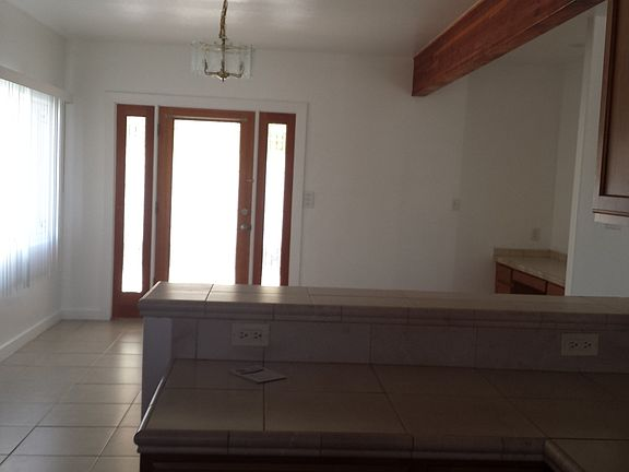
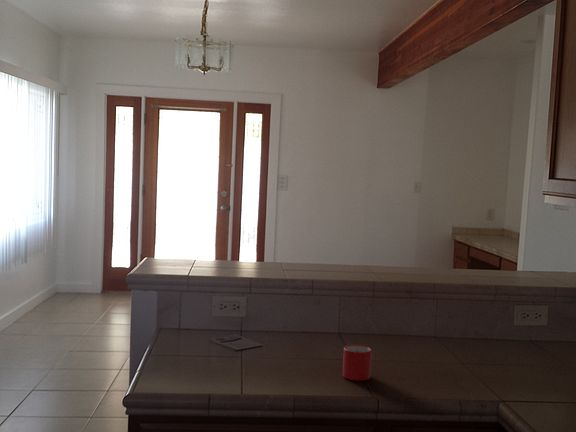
+ mug [341,344,373,382]
